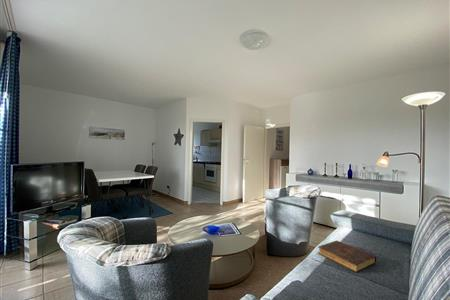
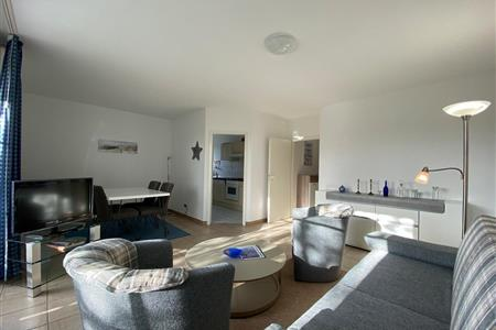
- book [317,240,377,273]
